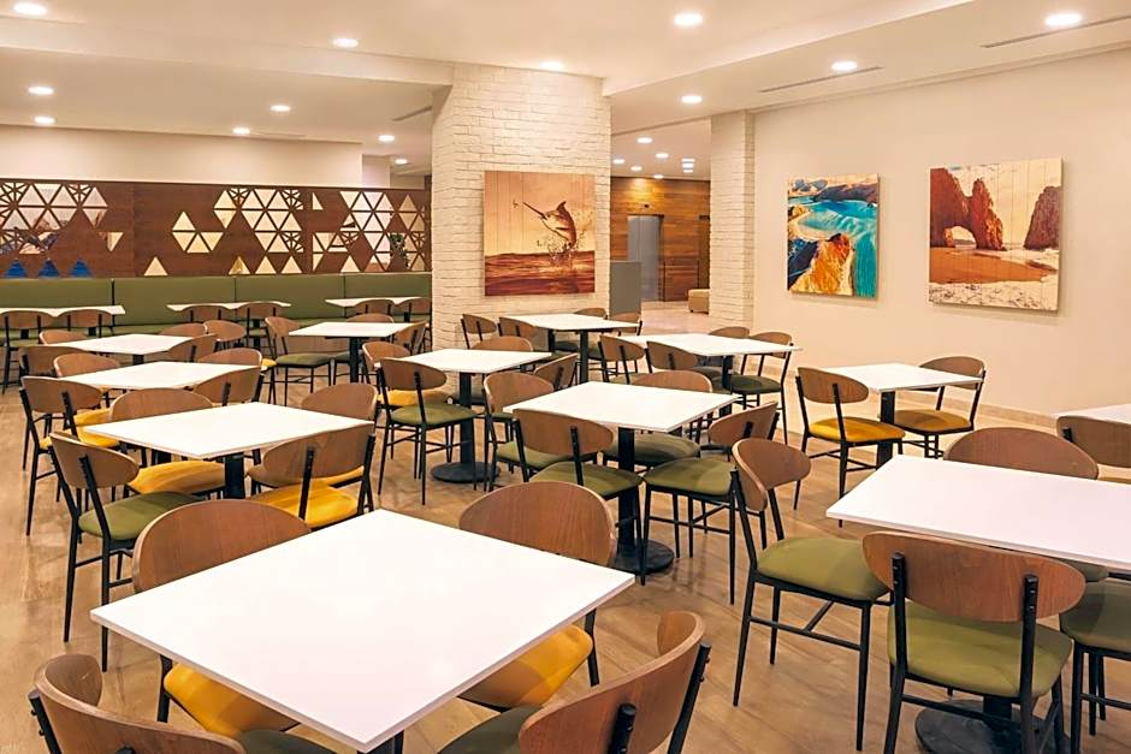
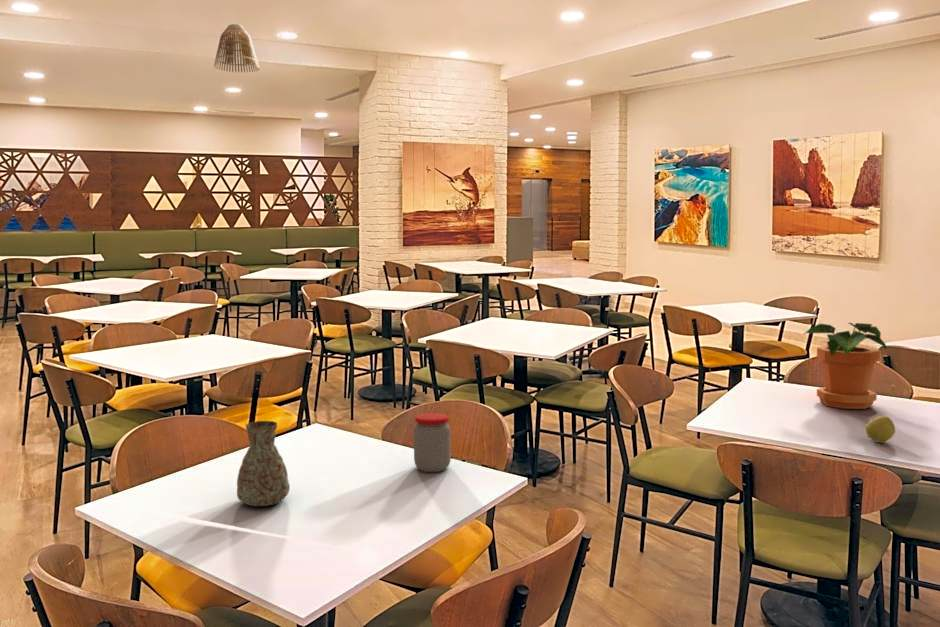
+ lamp shade [213,23,261,74]
+ potted plant [802,322,887,410]
+ apple [864,414,896,443]
+ jar [413,412,452,473]
+ decorative vase [236,420,291,507]
